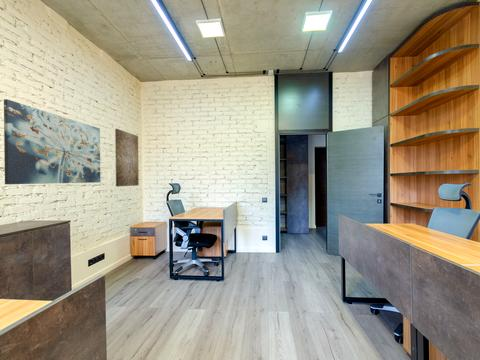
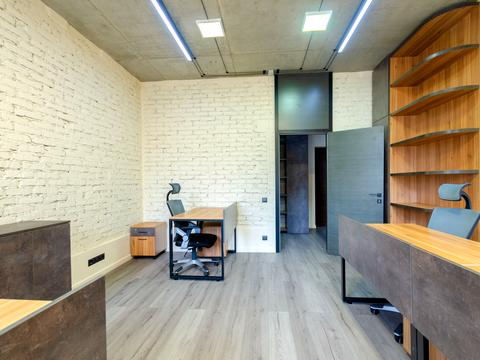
- wall art [3,98,101,185]
- wall art [114,128,140,188]
